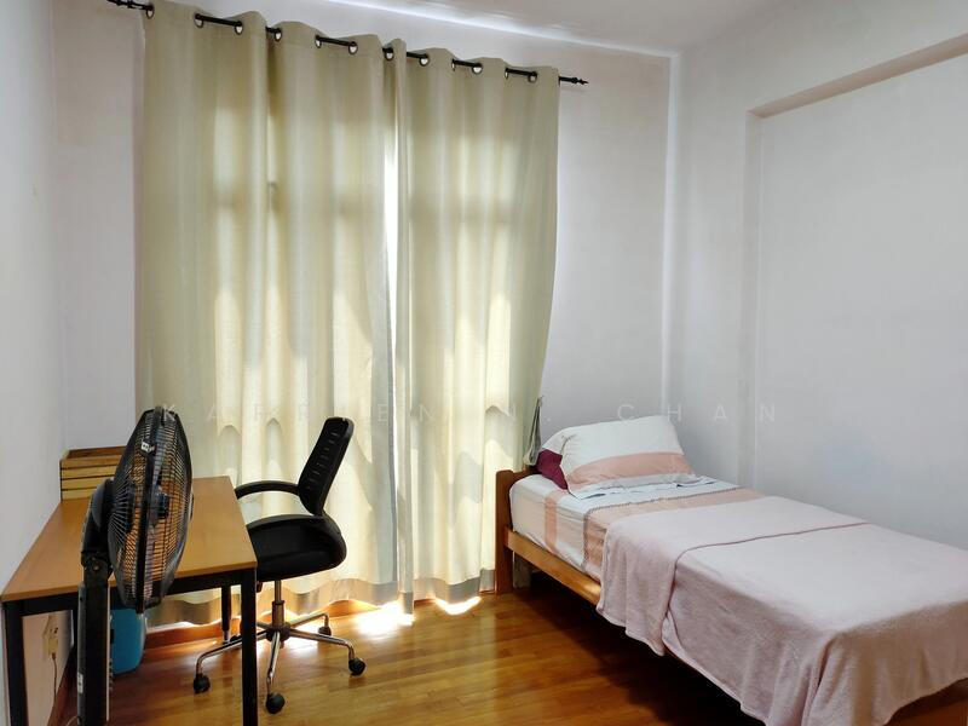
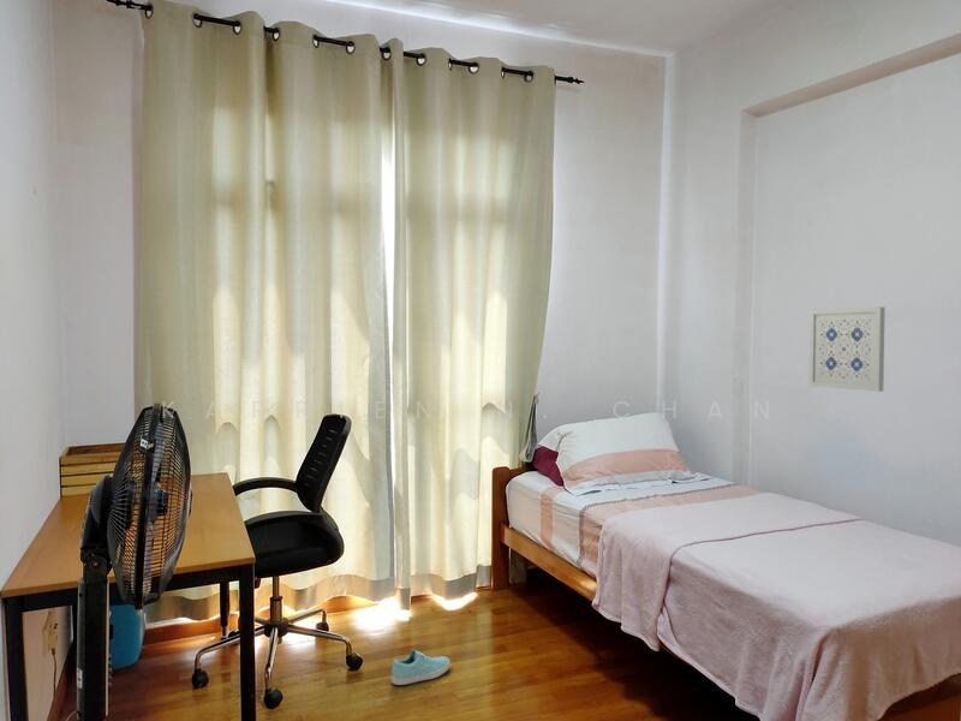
+ sneaker [390,649,452,686]
+ wall art [808,305,887,393]
